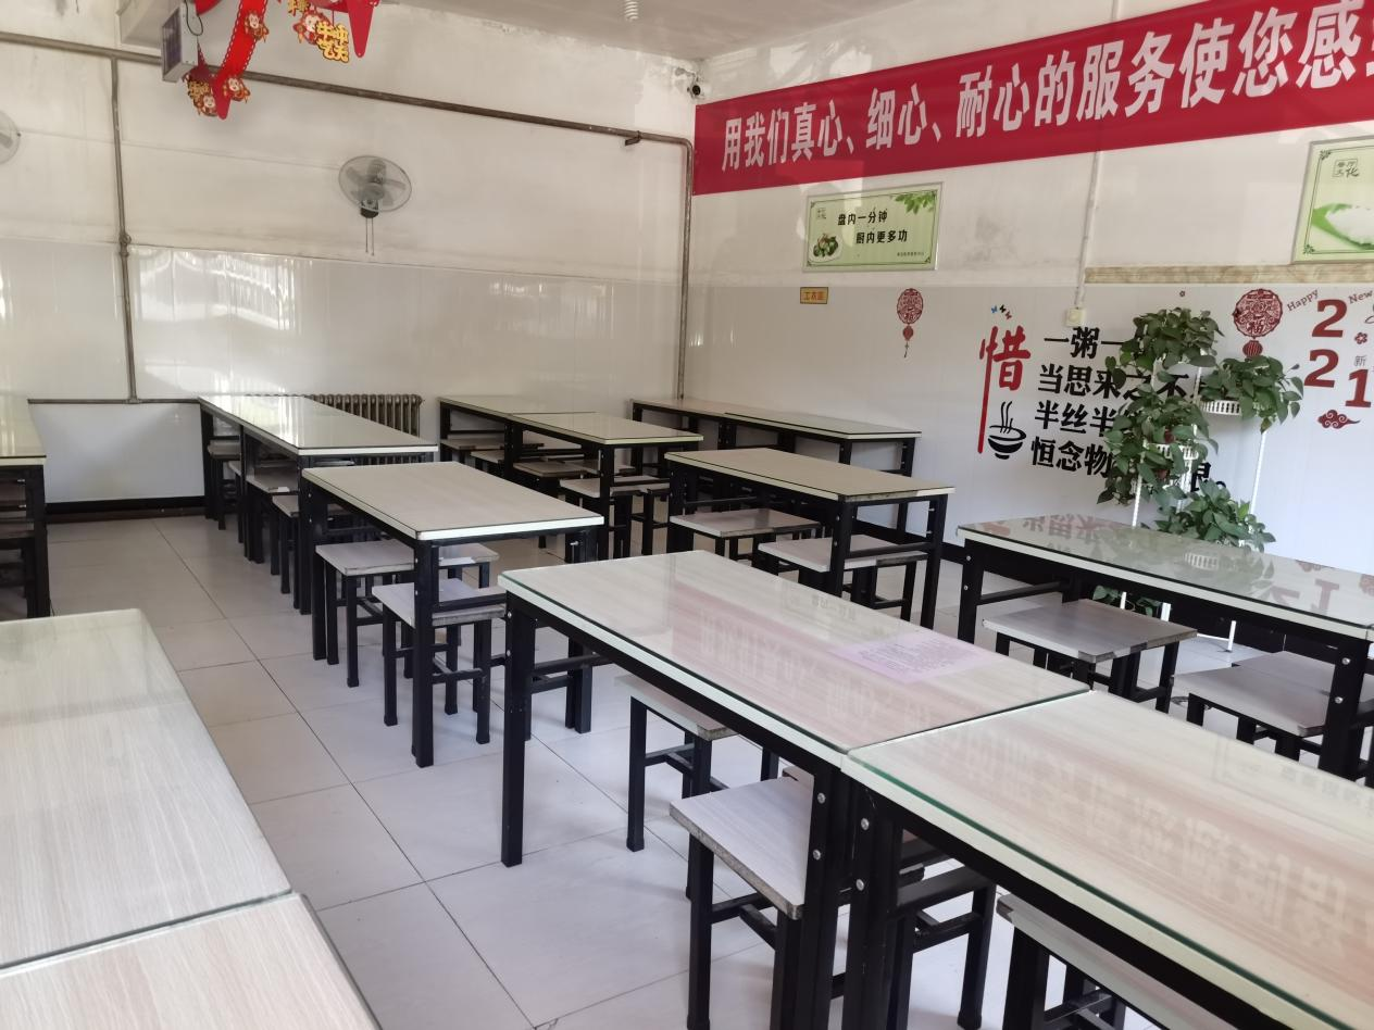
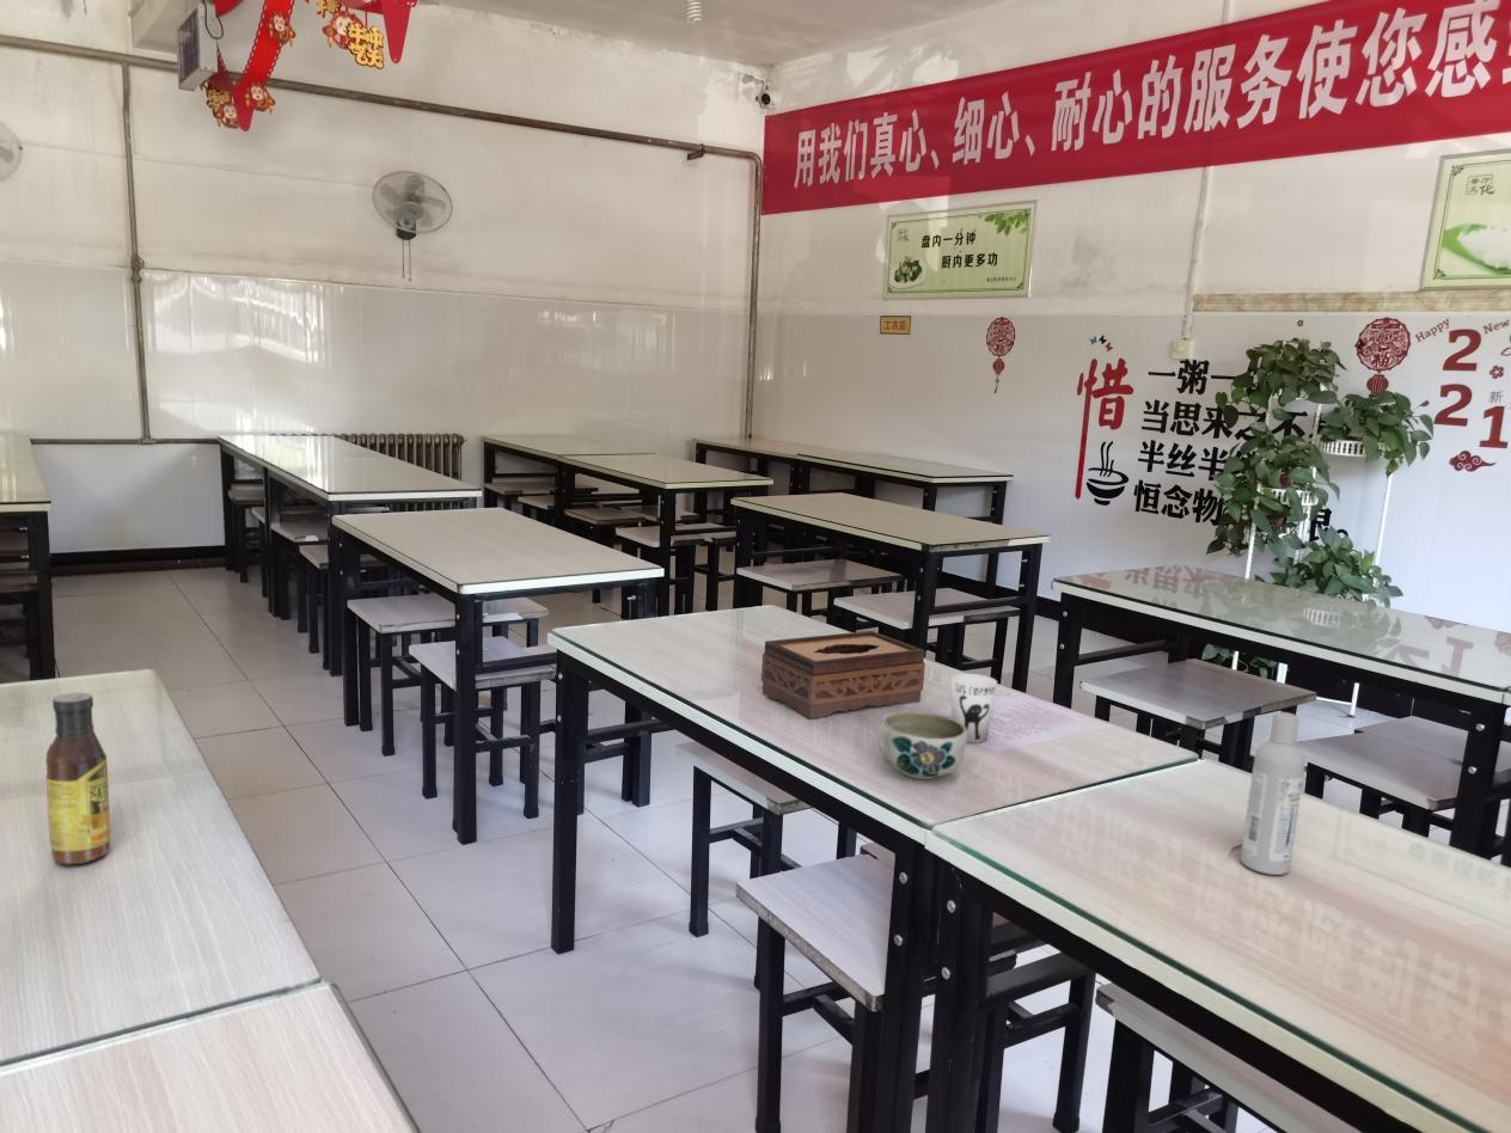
+ sauce bottle [44,692,112,865]
+ bottle [1240,711,1307,876]
+ bowl [877,710,968,780]
+ tissue box [760,630,926,719]
+ cup [950,673,998,745]
